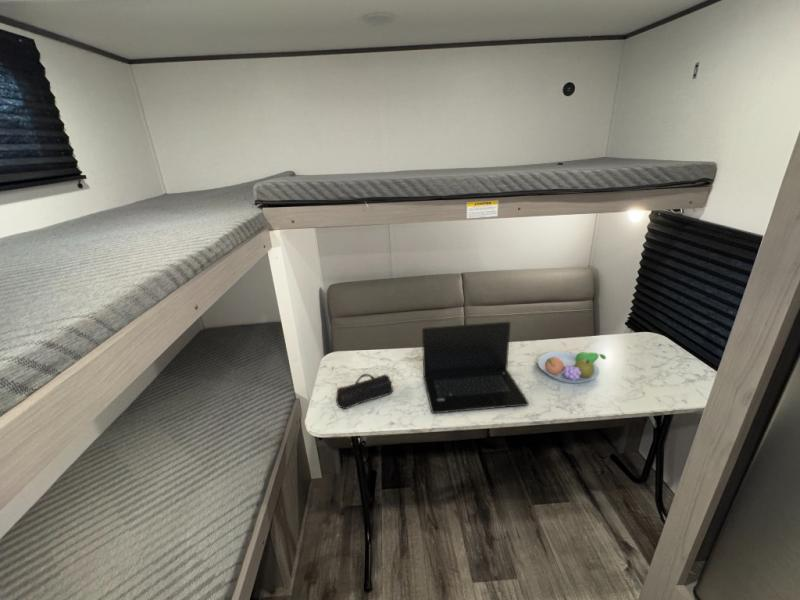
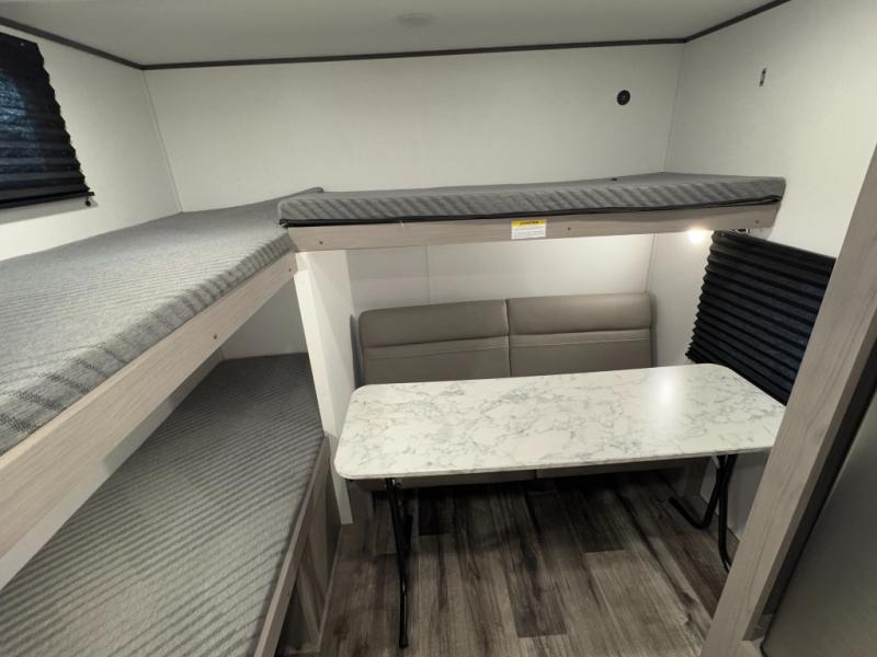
- fruit bowl [537,350,607,384]
- laptop [421,321,530,415]
- pencil case [335,373,394,410]
